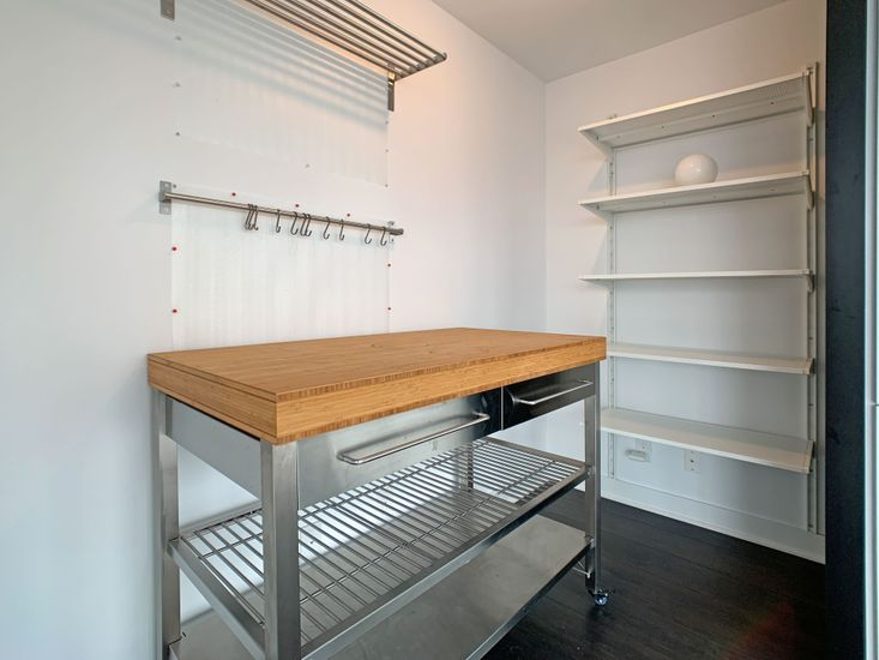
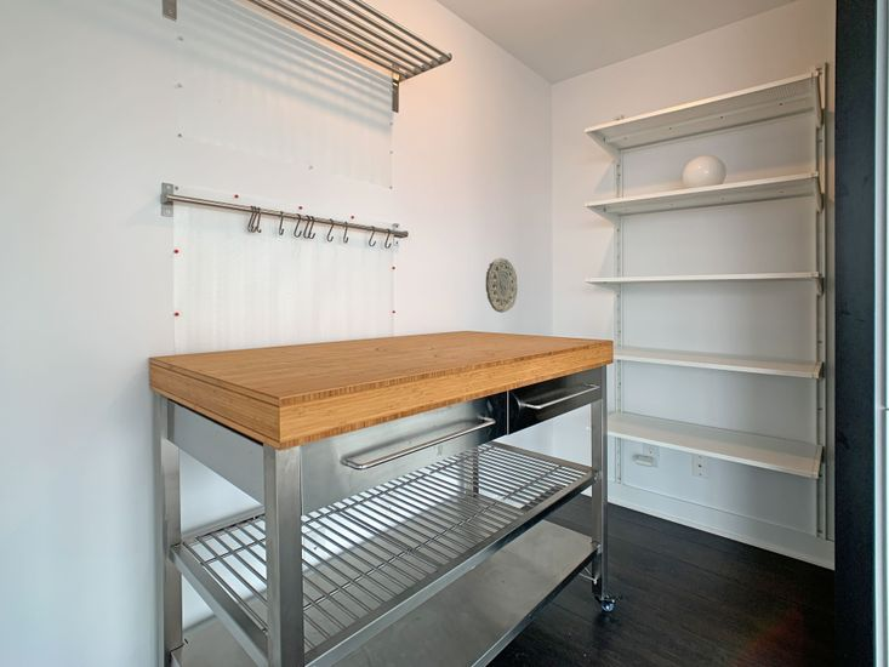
+ decorative plate [485,257,519,314]
